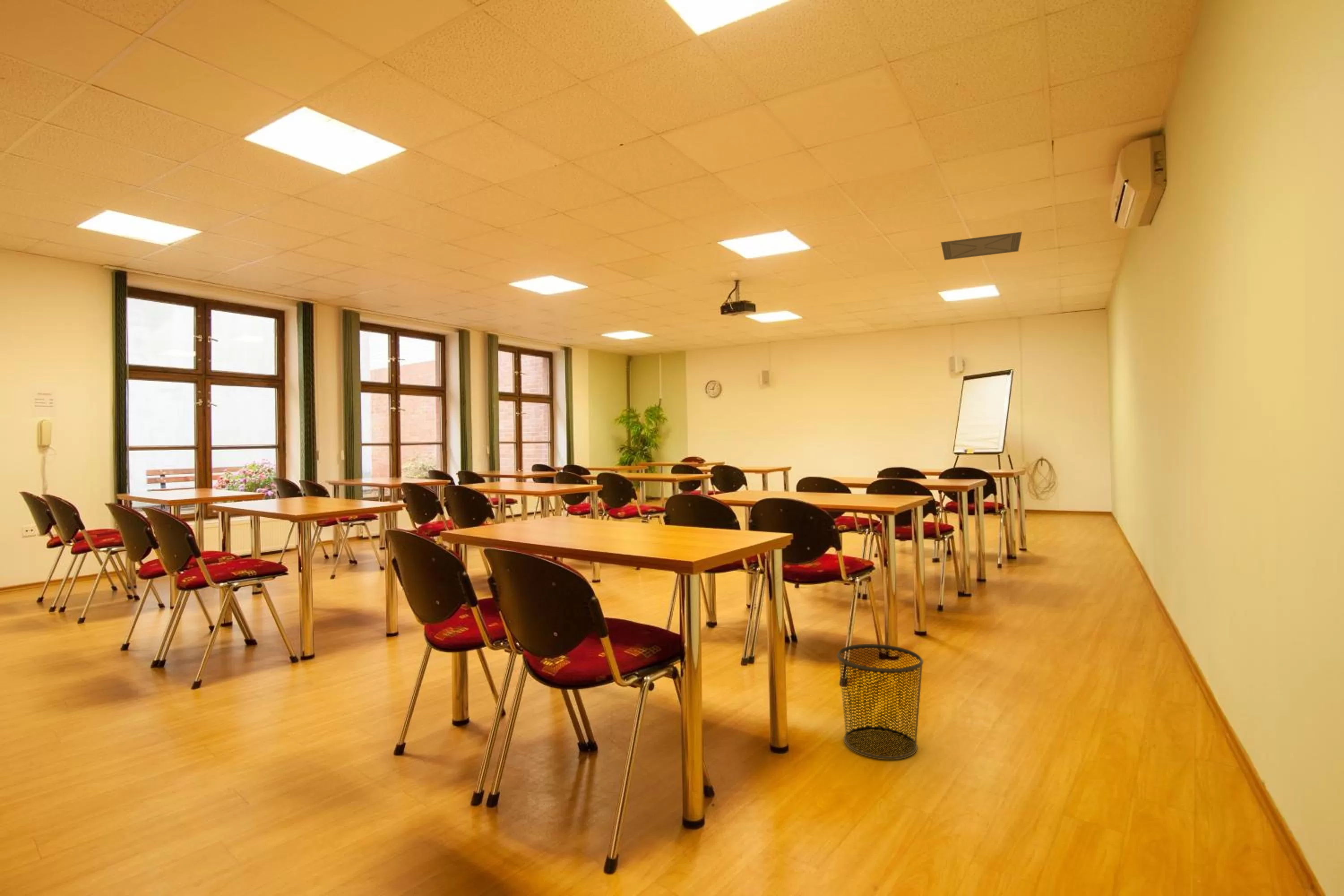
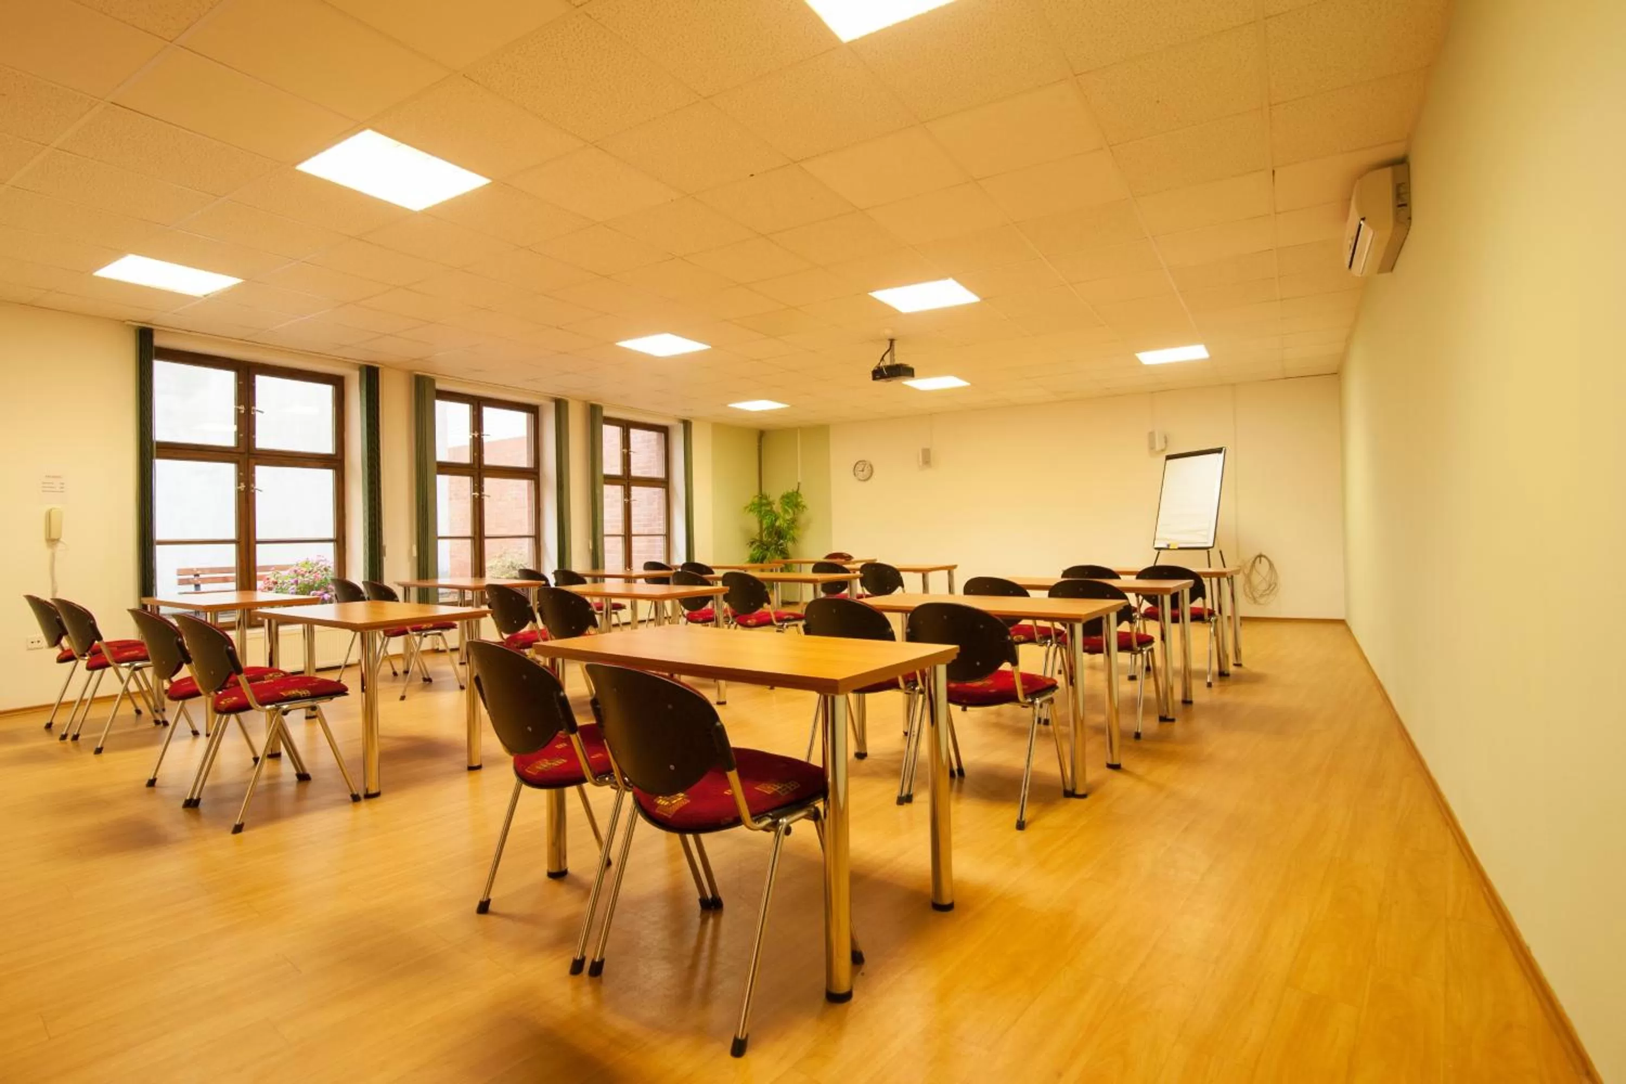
- waste bin [836,643,924,760]
- ceiling vent [940,231,1022,261]
